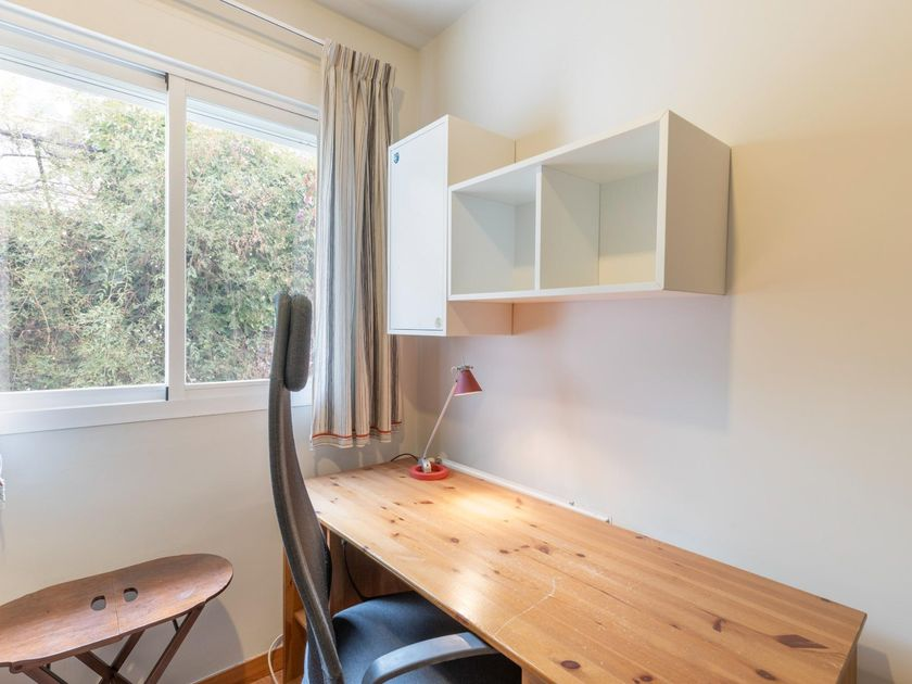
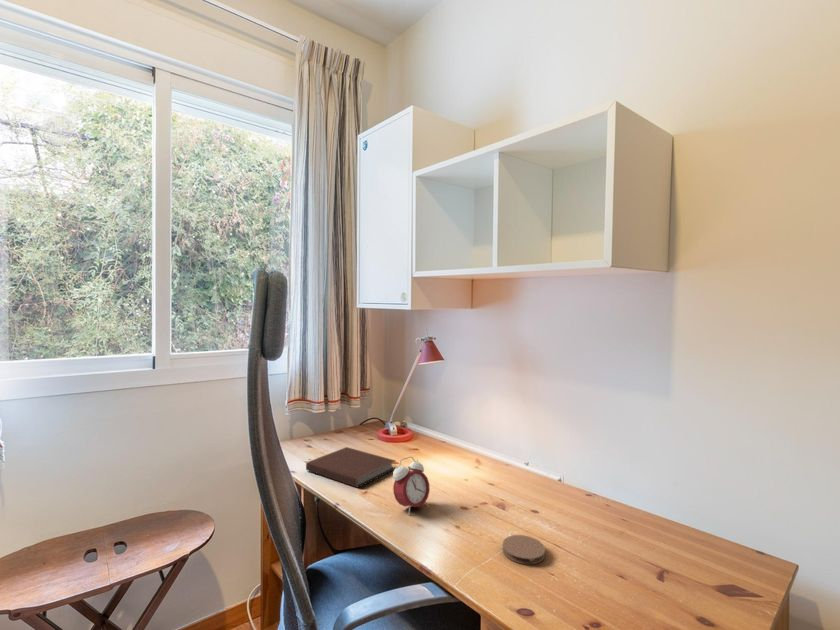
+ notebook [305,446,397,489]
+ alarm clock [392,456,431,516]
+ coaster [502,534,546,566]
